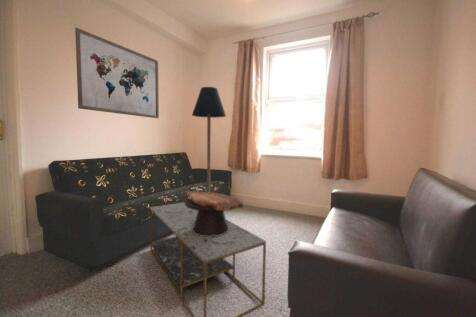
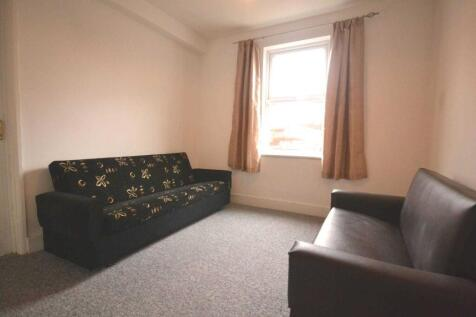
- wall art [74,27,160,119]
- coffee table [149,201,267,317]
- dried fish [179,190,244,237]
- floor lamp [191,86,227,193]
